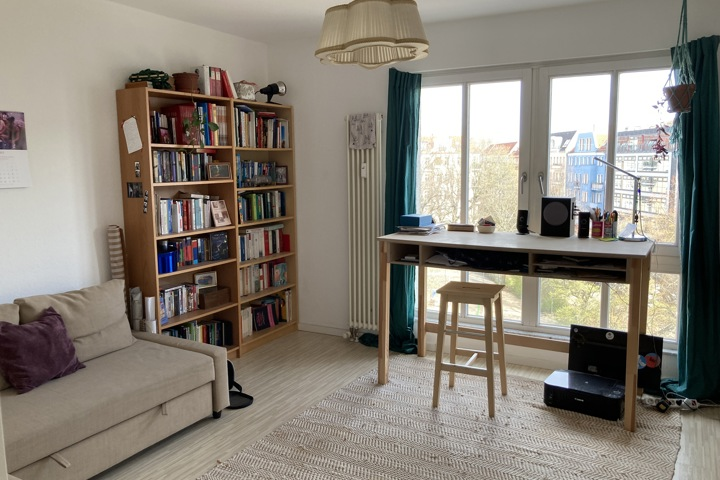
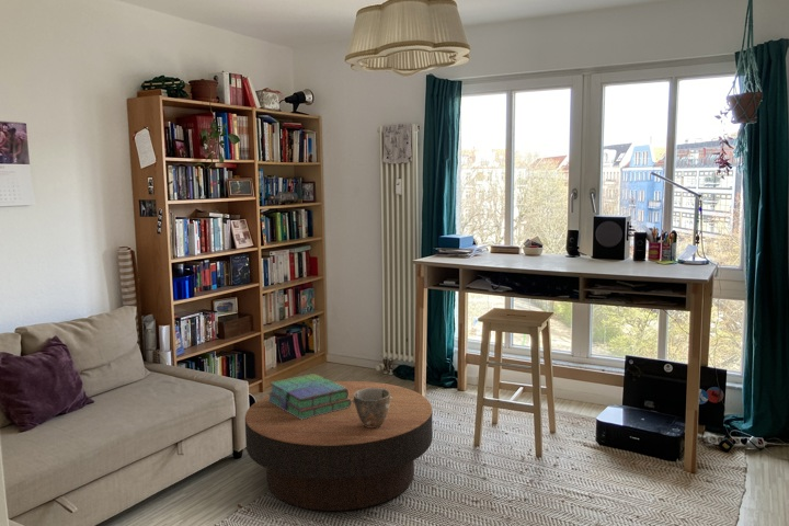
+ ceramic bowl [352,388,392,427]
+ coffee table [244,380,434,512]
+ stack of books [266,373,352,420]
